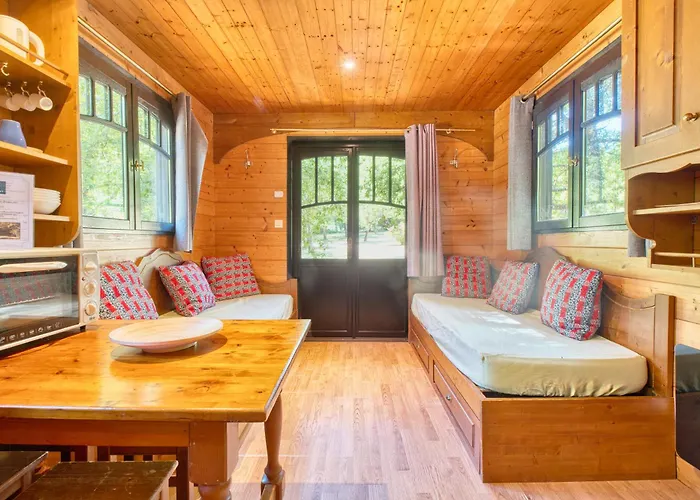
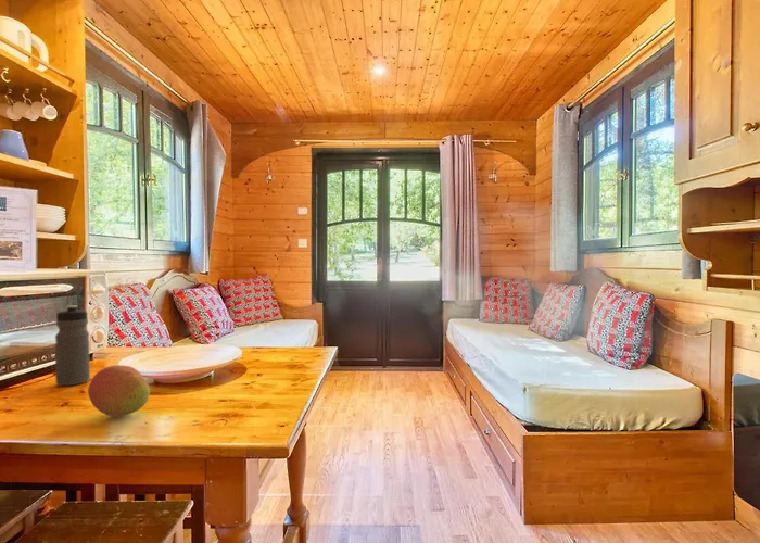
+ water bottle [54,304,91,387]
+ fruit [87,364,151,417]
